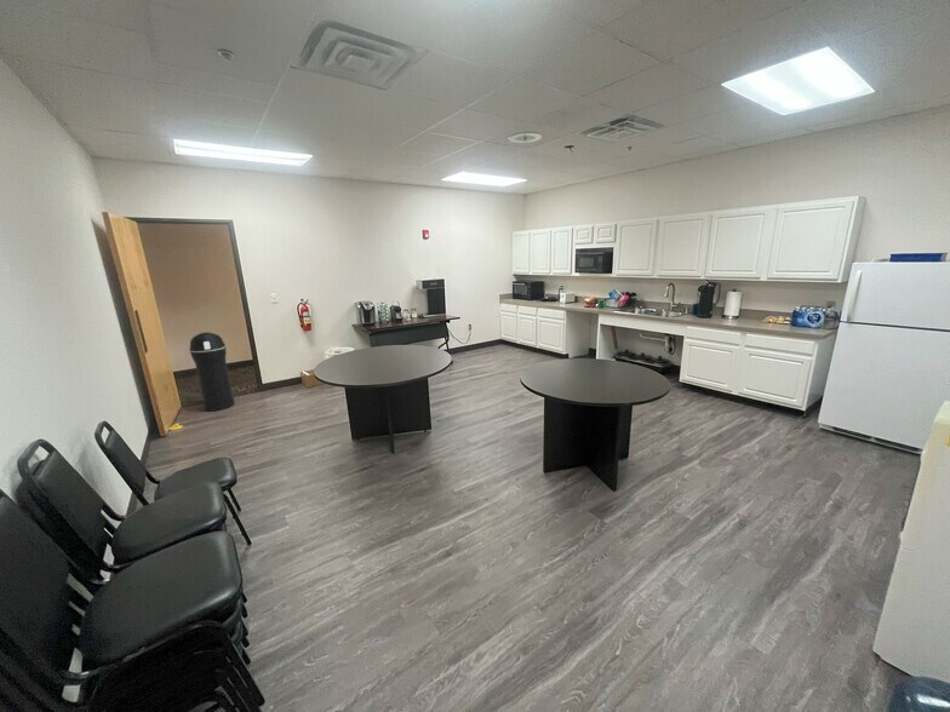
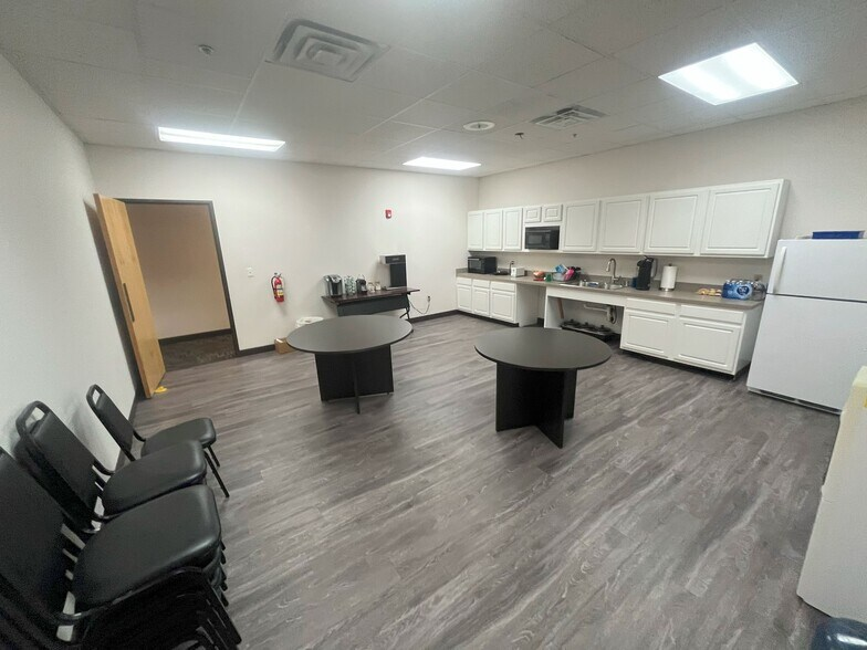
- trash can [189,331,236,413]
